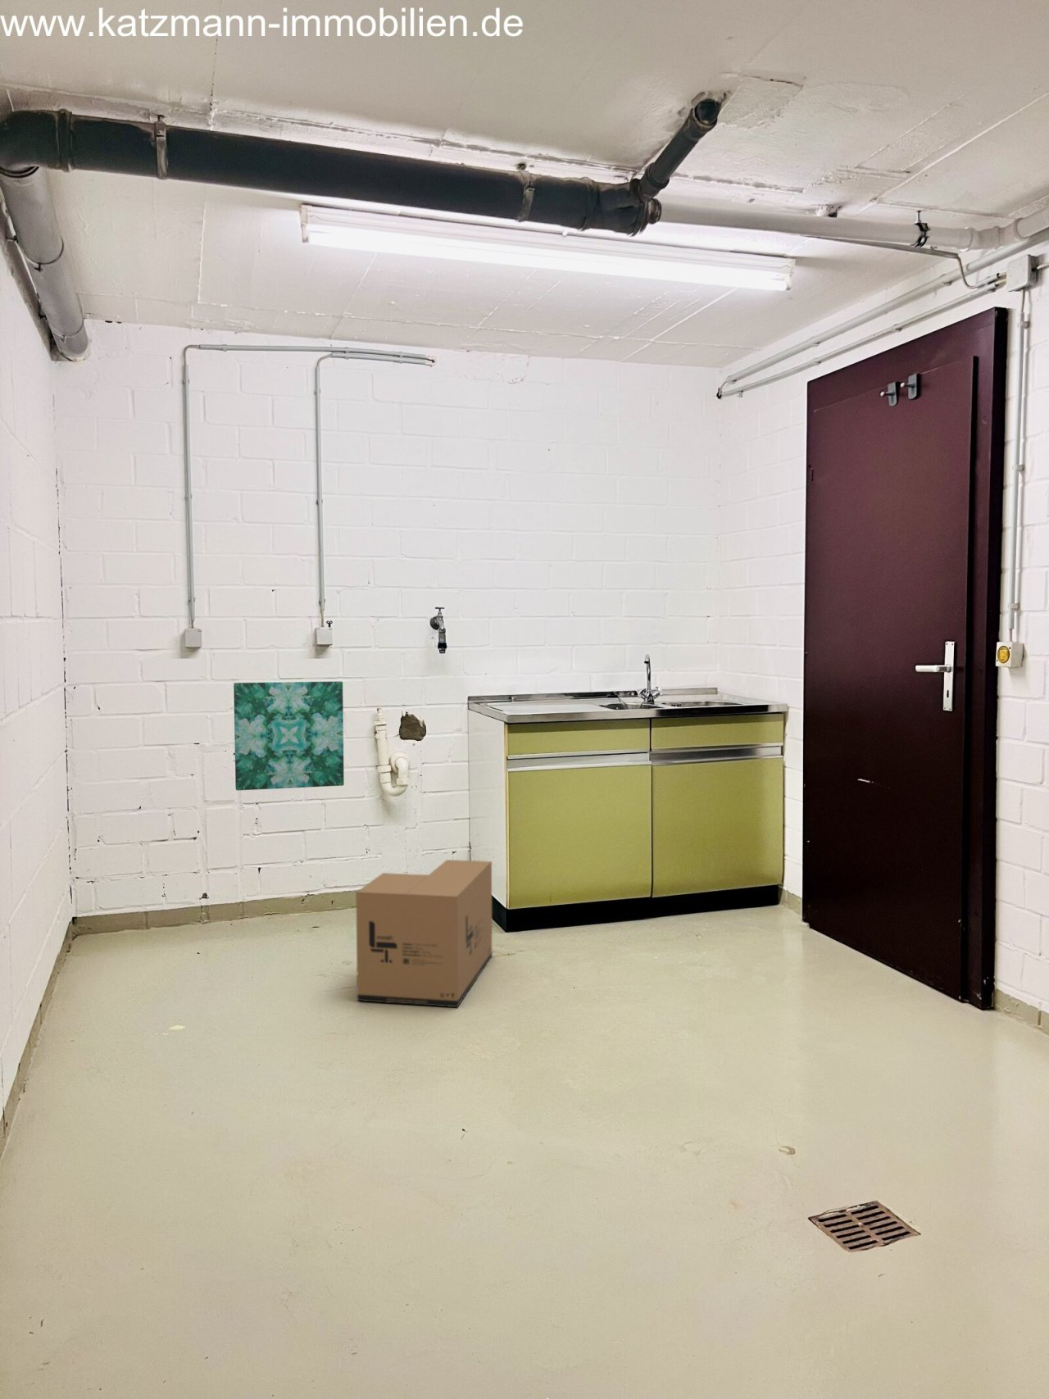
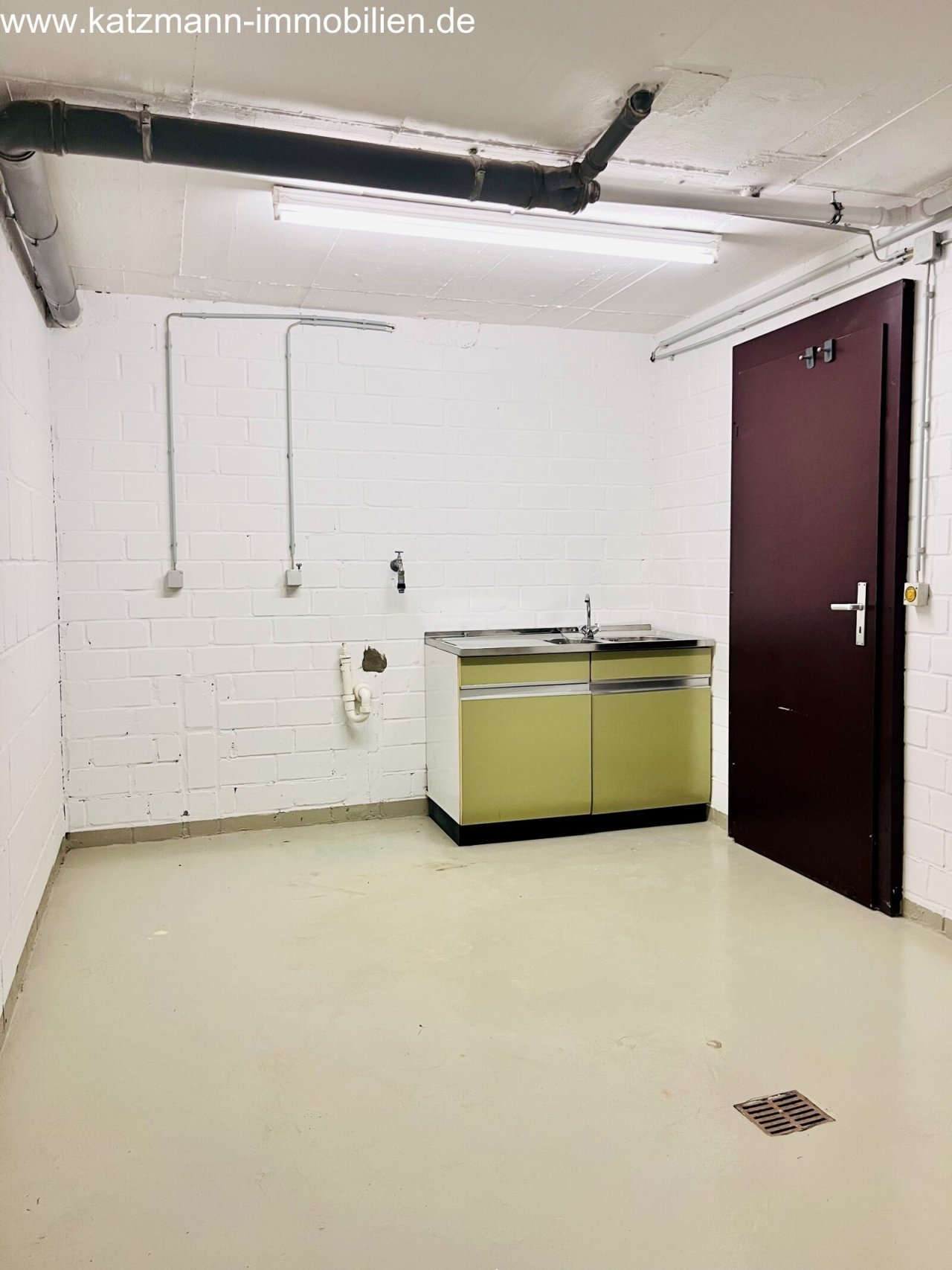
- cardboard box [355,859,493,1008]
- wall art [232,681,345,791]
